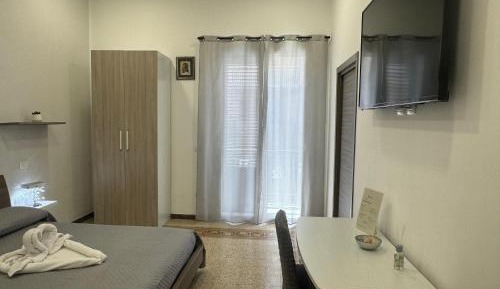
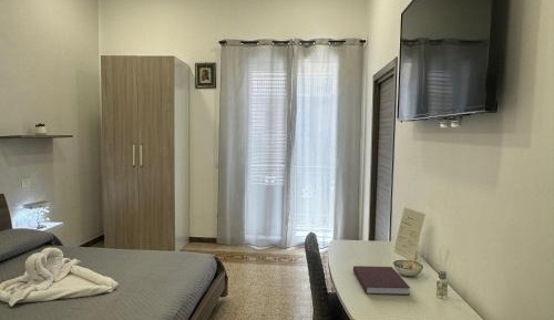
+ notebook [352,265,411,296]
